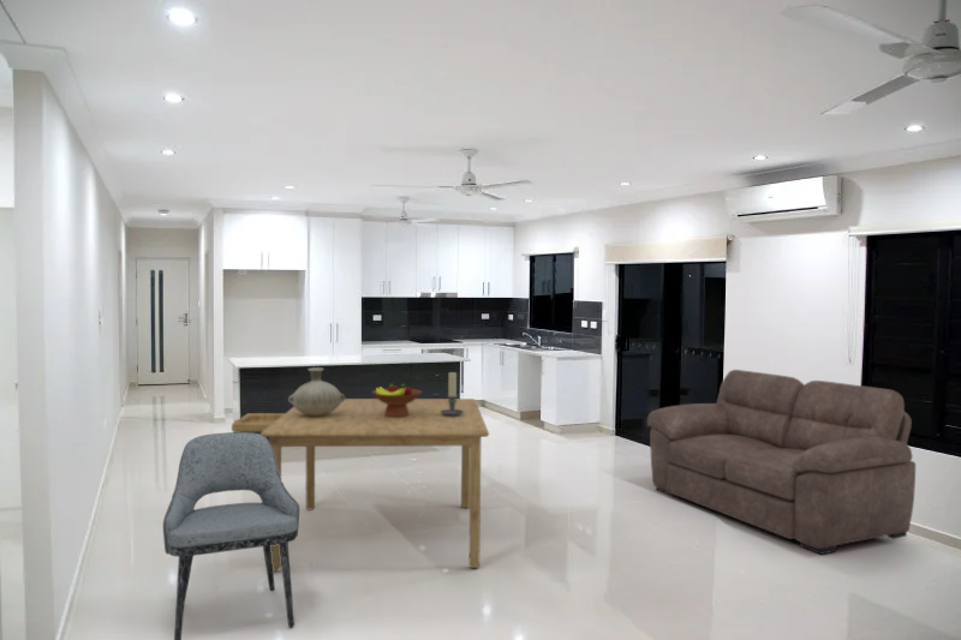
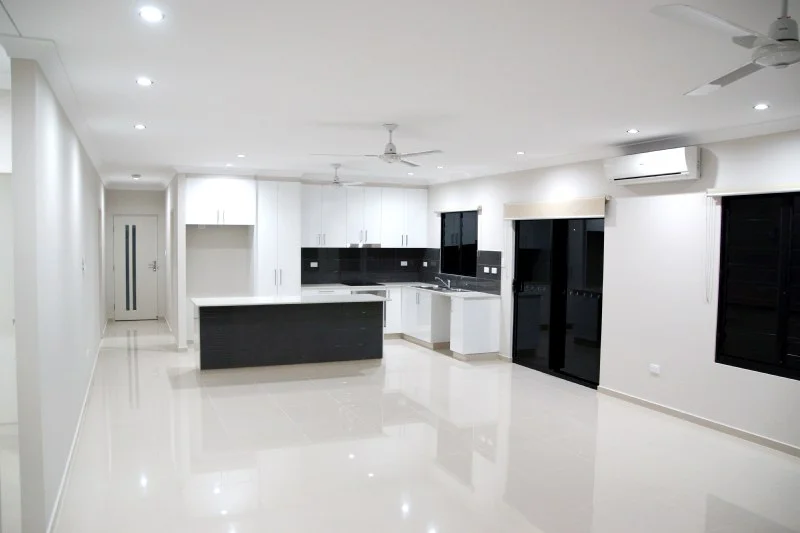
- fruit bowl [371,383,423,417]
- dining table [231,397,490,573]
- dining chair [162,431,300,640]
- candle holder [441,371,464,417]
- sofa [646,369,917,556]
- vase [287,366,346,417]
